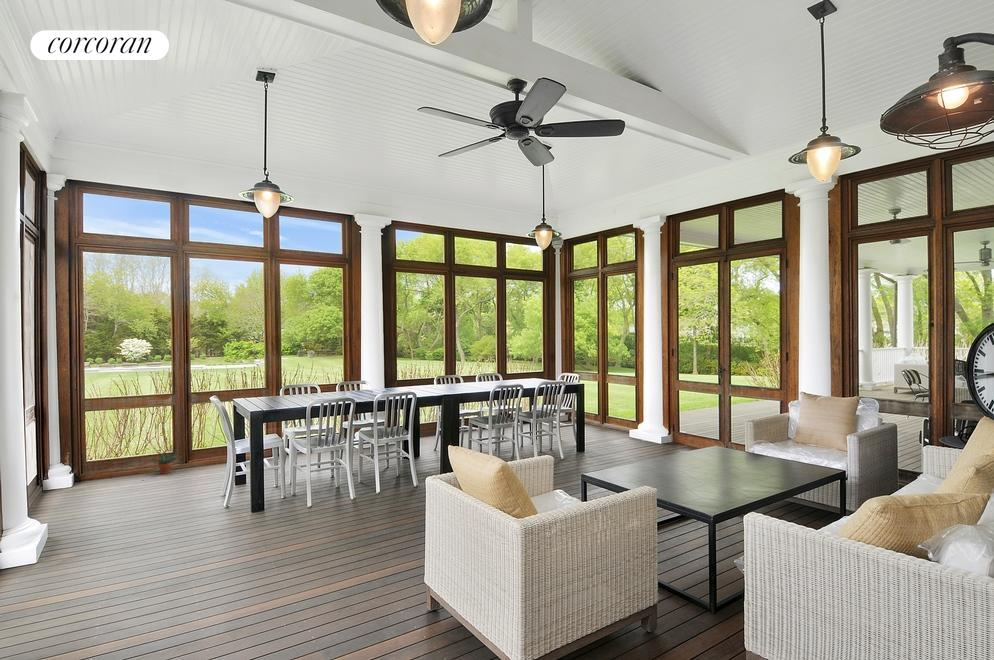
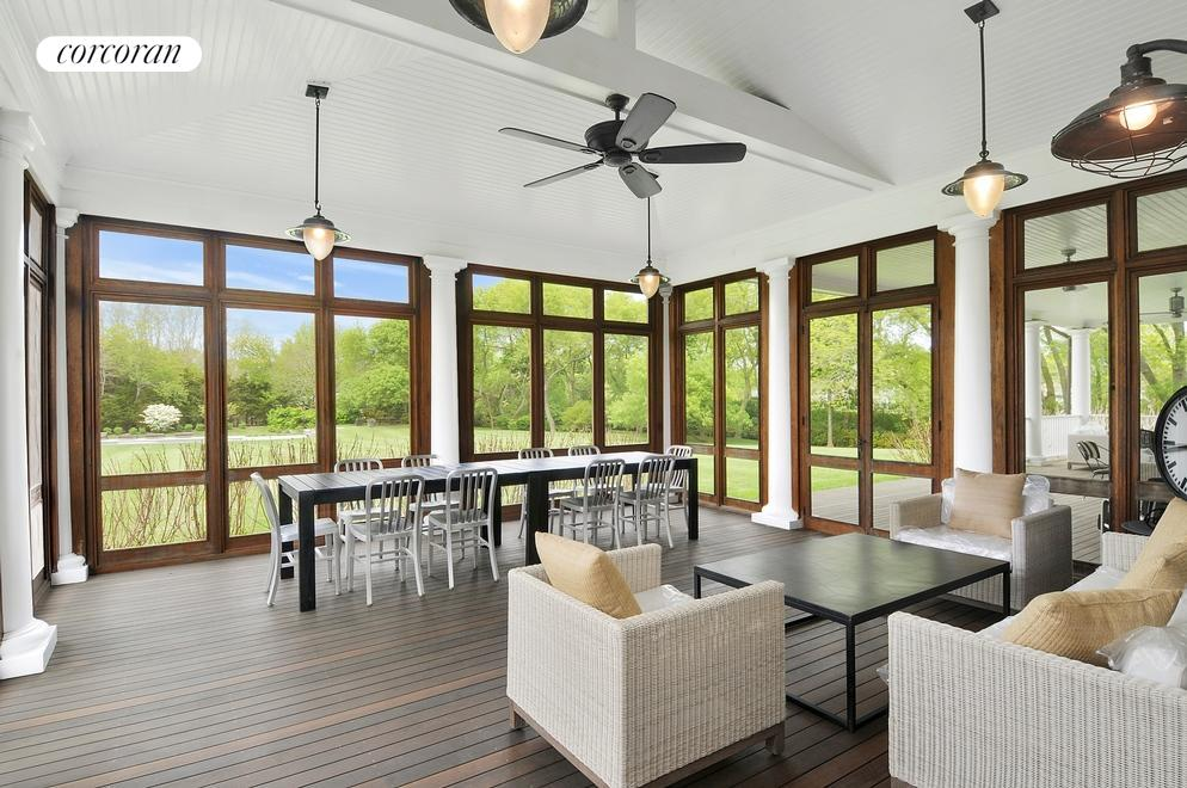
- potted plant [148,450,181,475]
